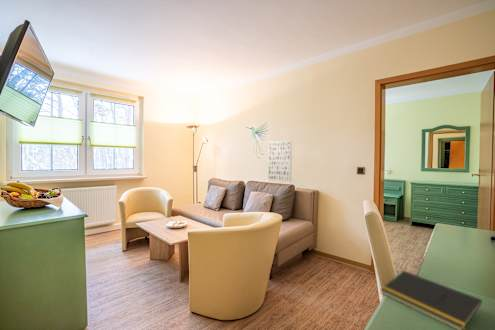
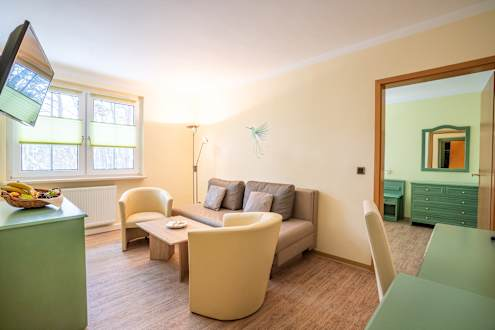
- wall art [267,139,293,183]
- notepad [379,270,483,330]
